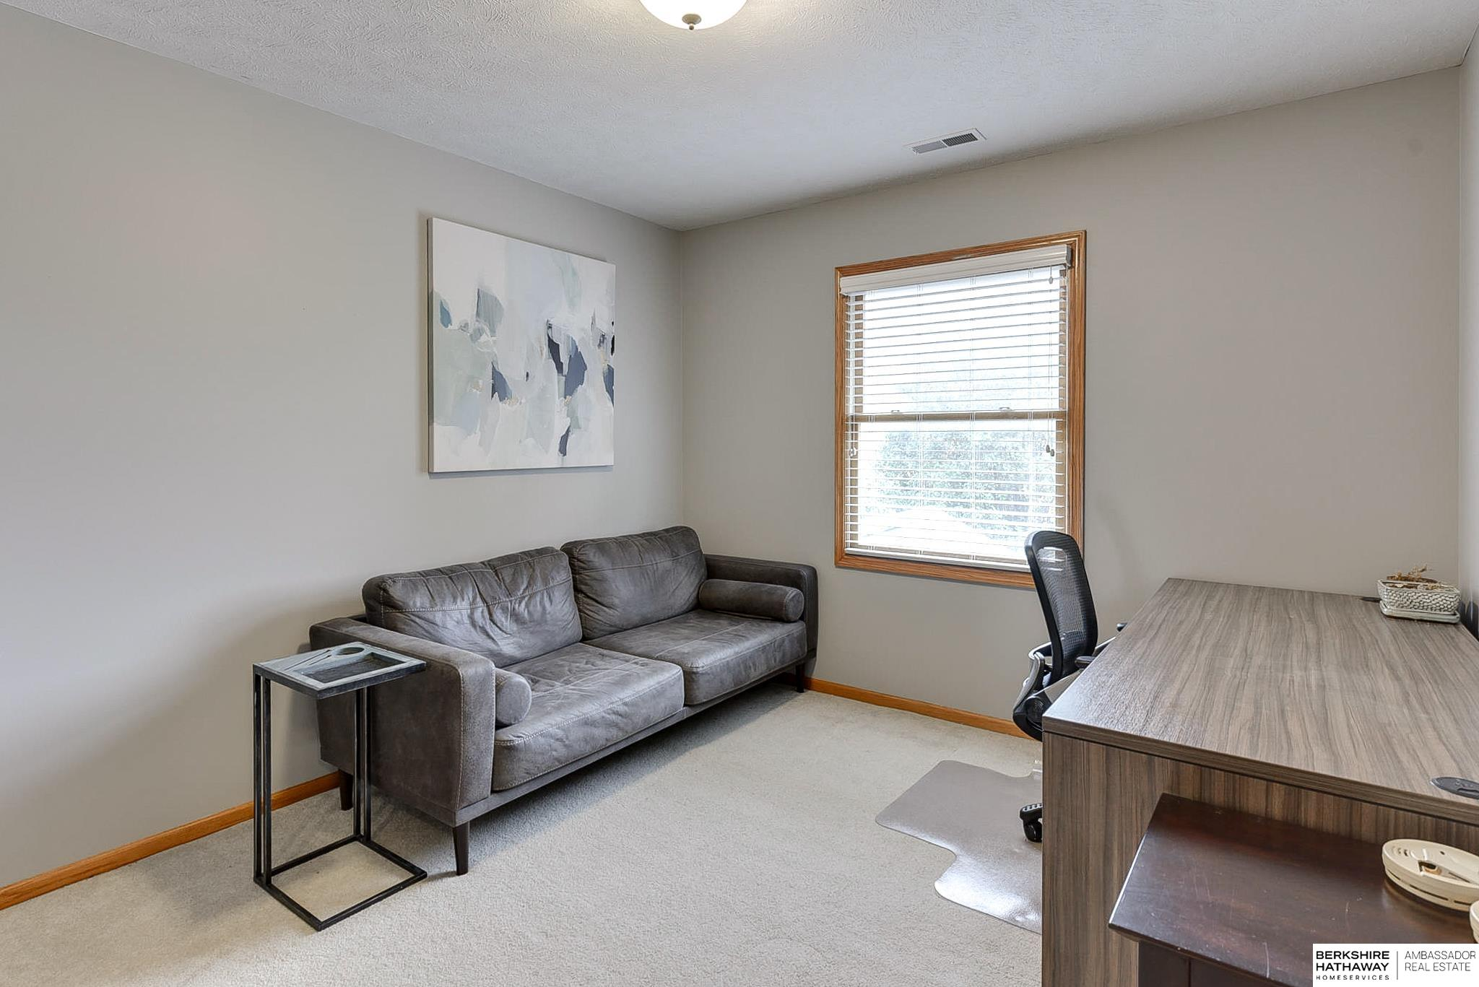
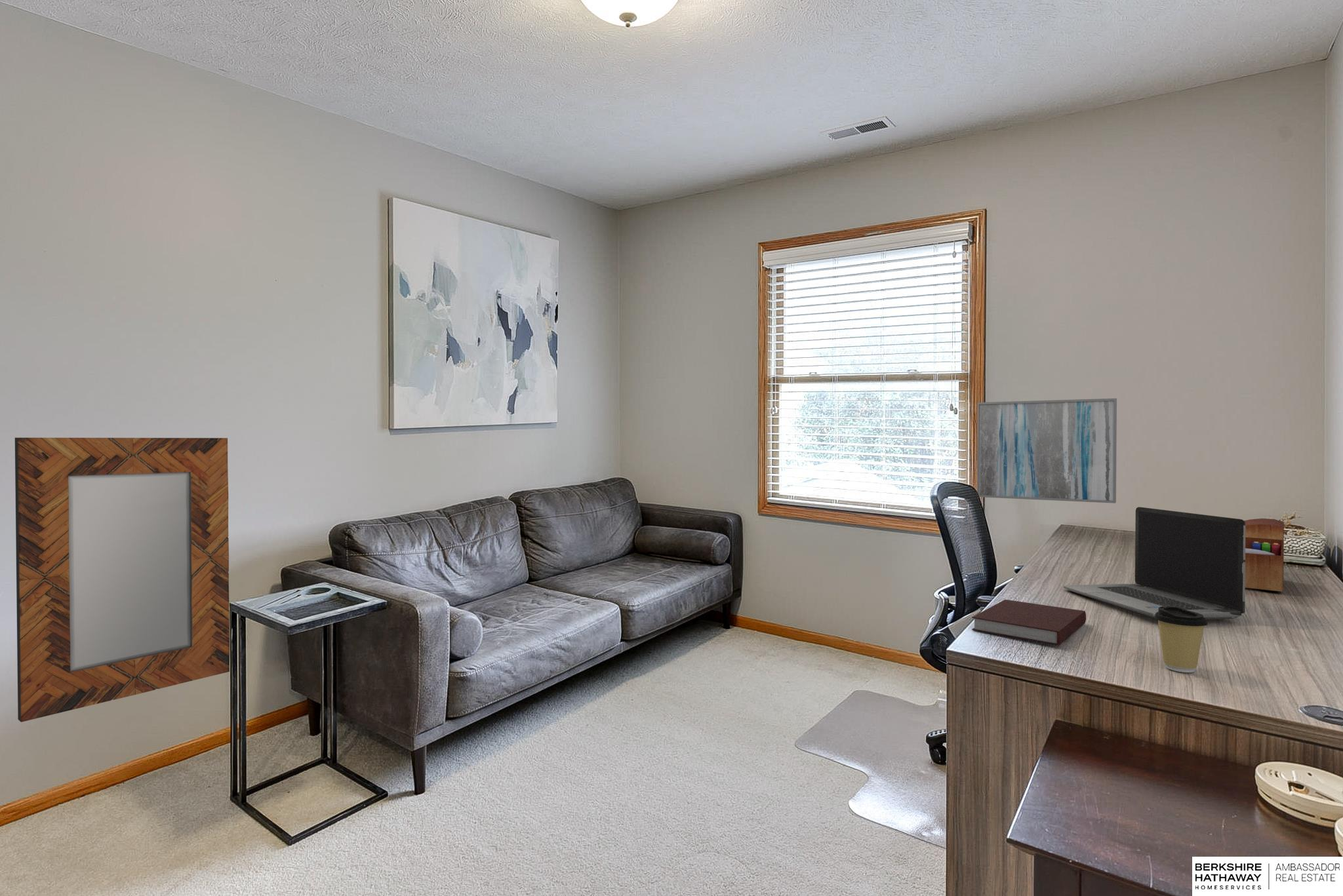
+ notebook [971,599,1087,646]
+ sewing box [1244,518,1285,593]
+ laptop computer [1062,506,1246,620]
+ home mirror [14,437,230,723]
+ coffee cup [1153,606,1209,673]
+ wall art [976,398,1117,504]
